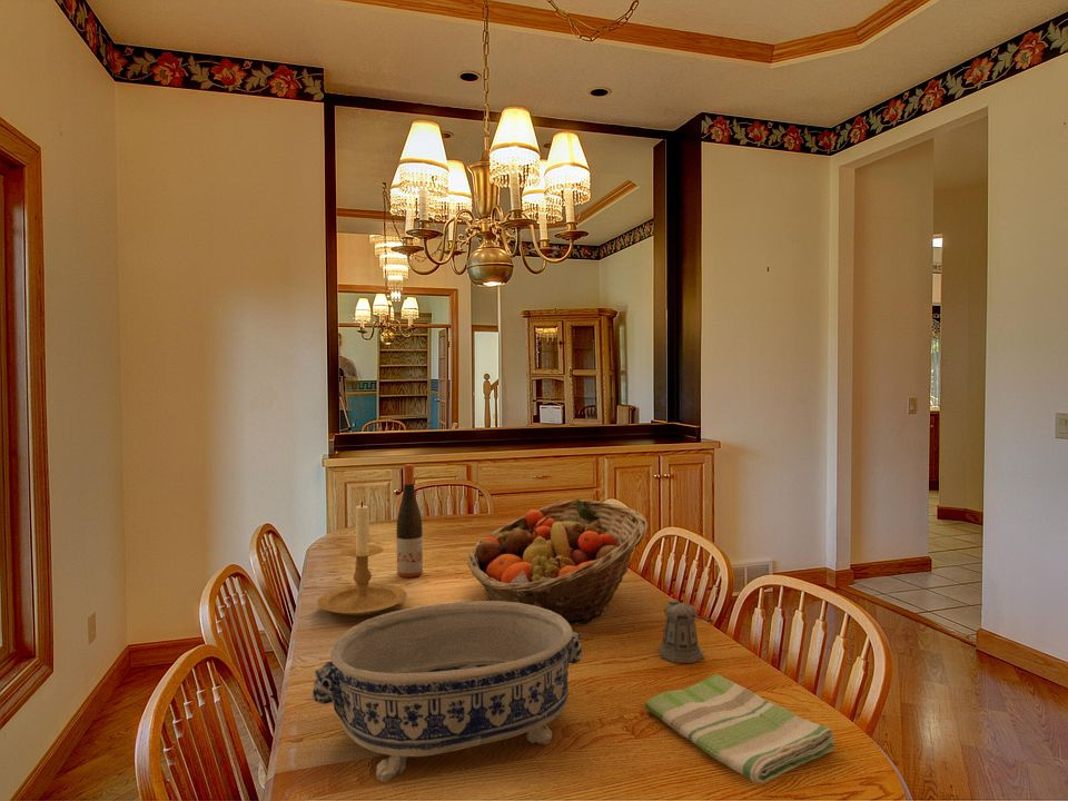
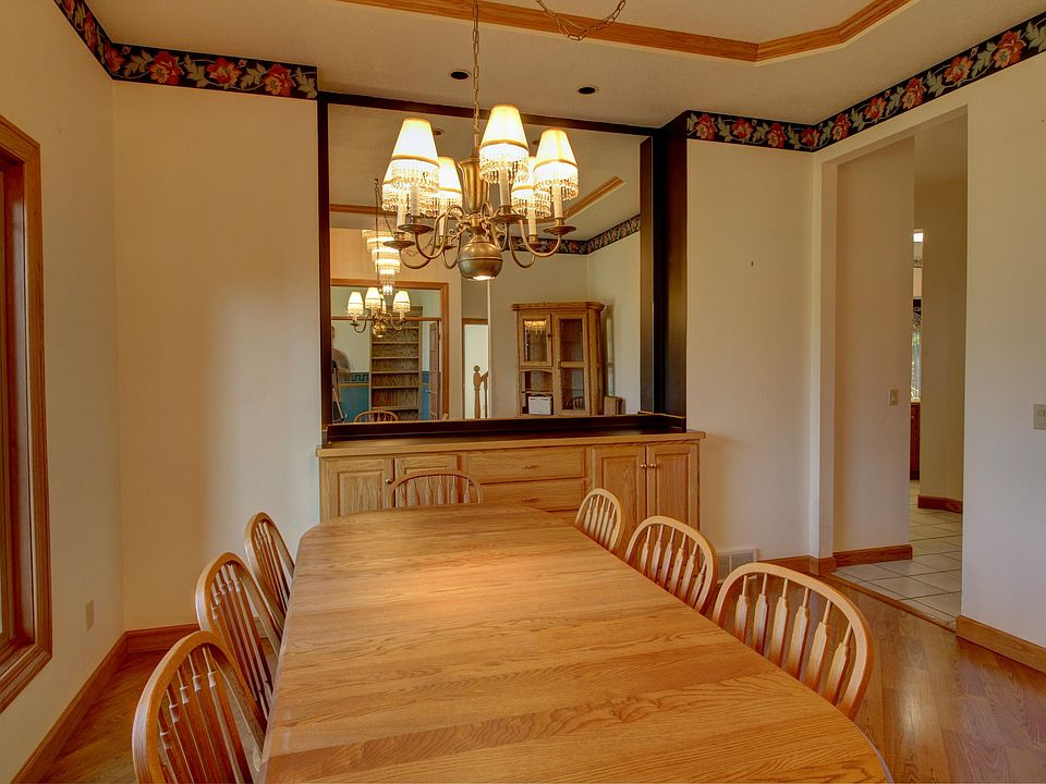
- decorative bowl [310,600,584,783]
- wine bottle [396,463,424,578]
- fruit basket [466,498,649,625]
- pepper shaker [657,599,714,664]
- candle holder [316,501,407,617]
- dish towel [644,673,837,784]
